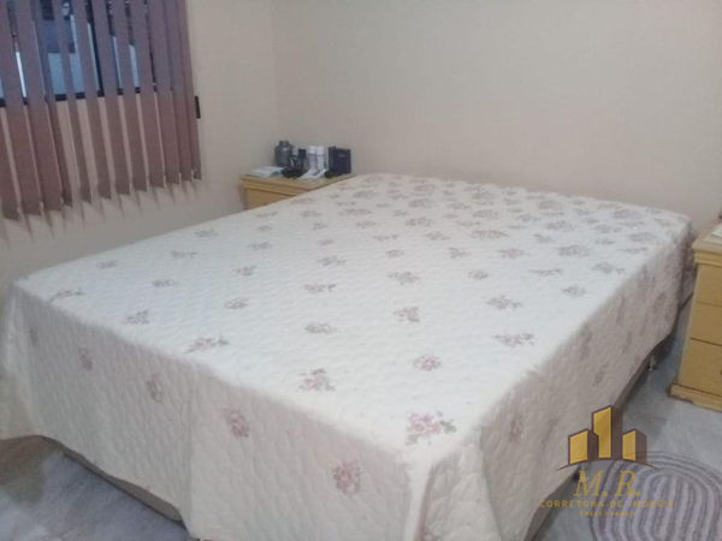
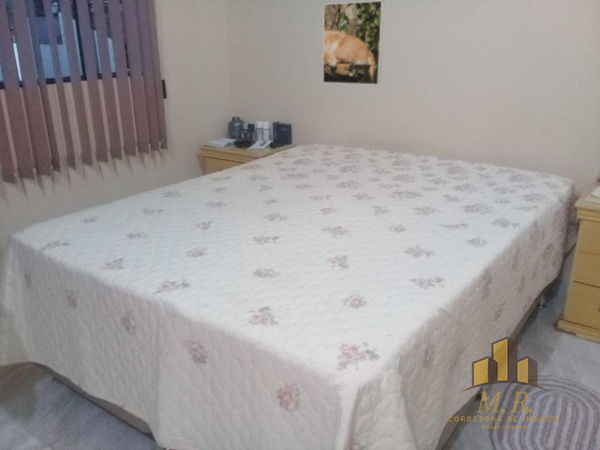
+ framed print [322,0,385,86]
